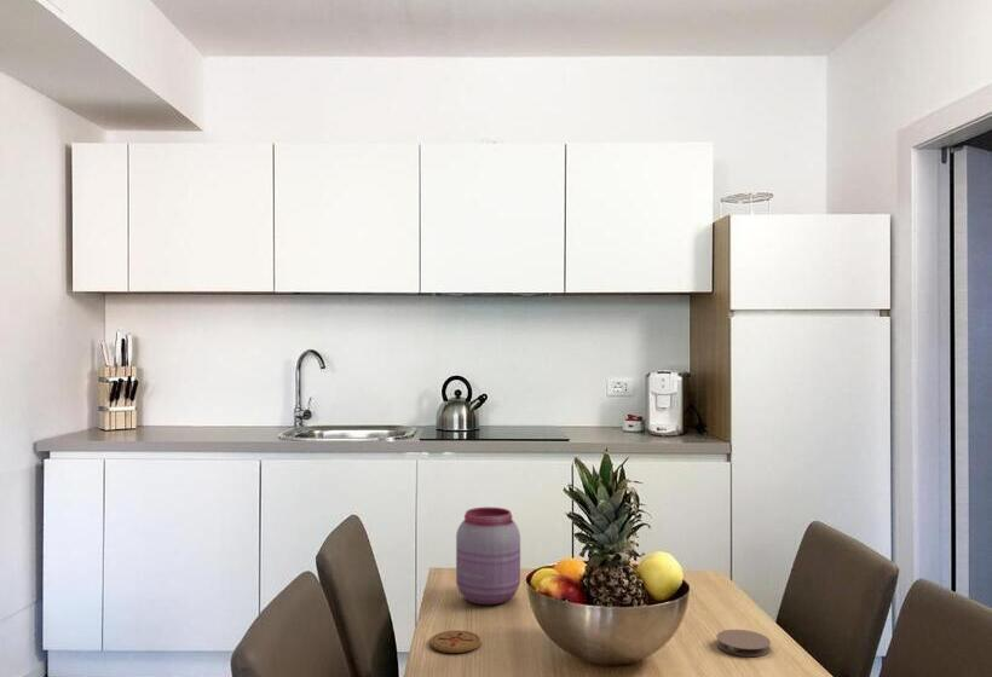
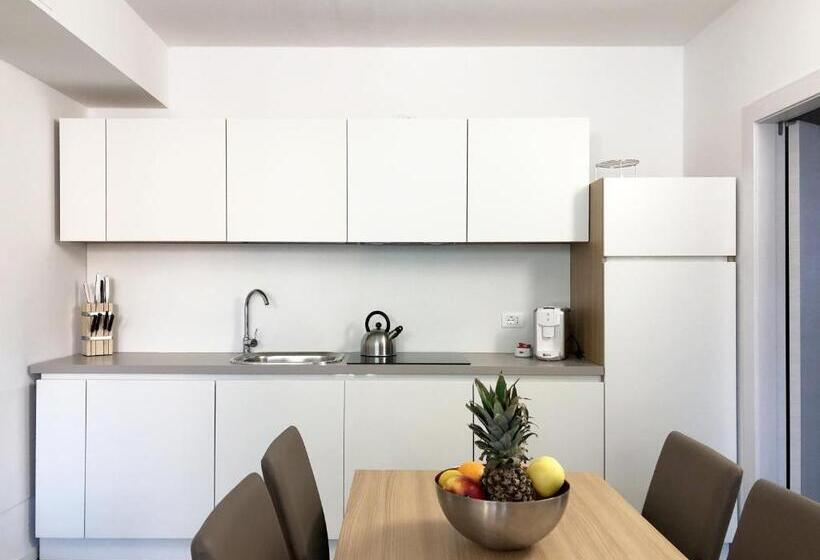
- coaster [429,630,481,654]
- jar [455,507,521,606]
- coaster [715,629,772,658]
